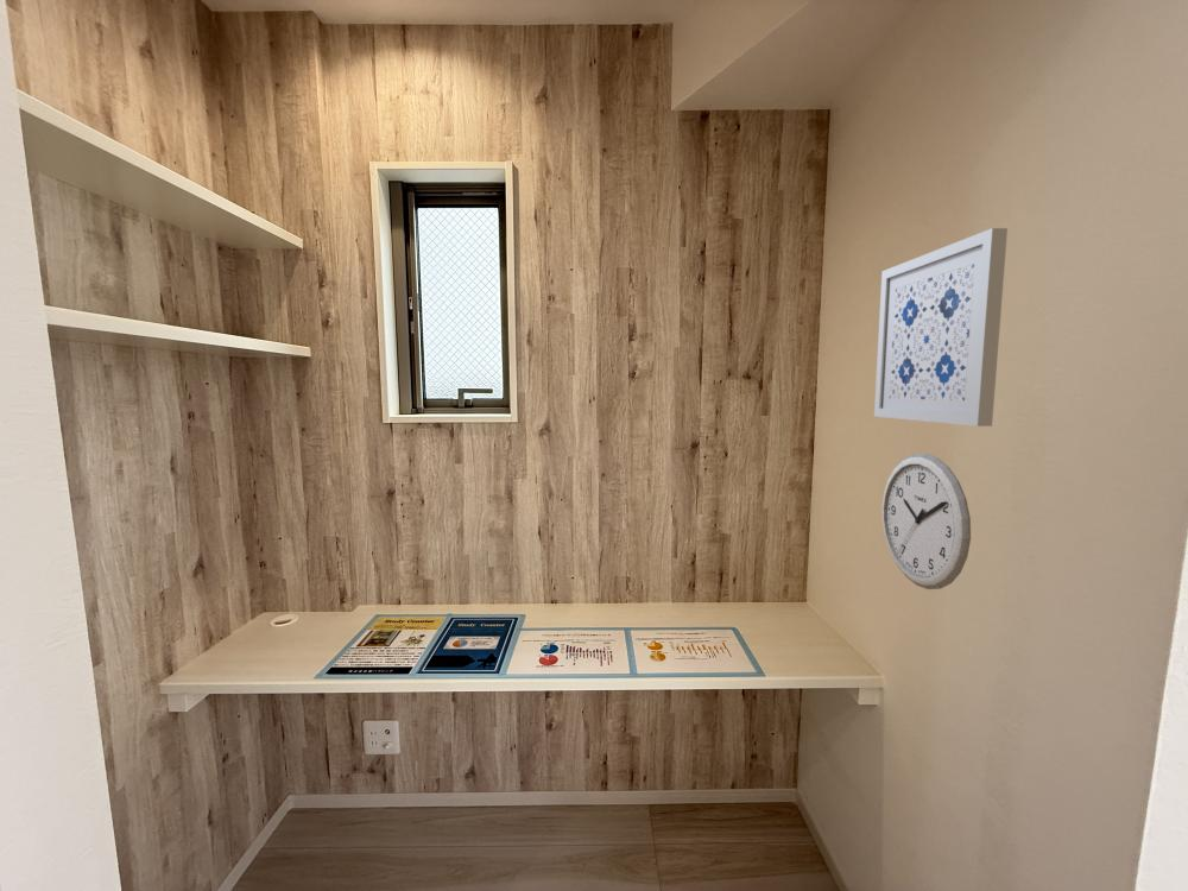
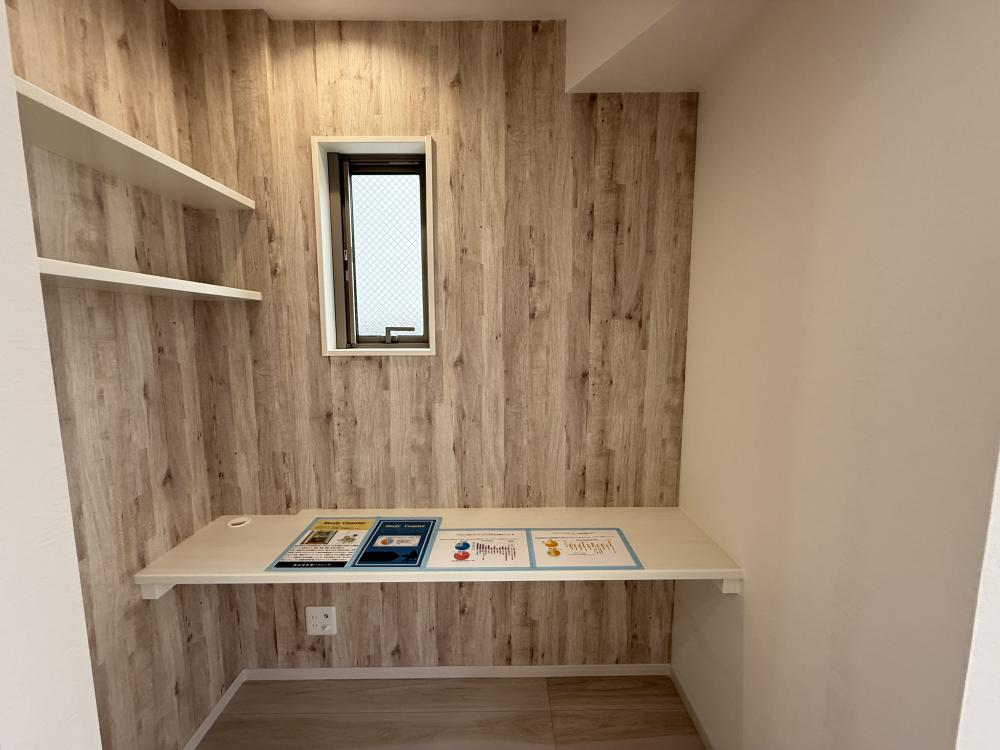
- wall art [873,227,1009,428]
- wall clock [881,453,972,590]
